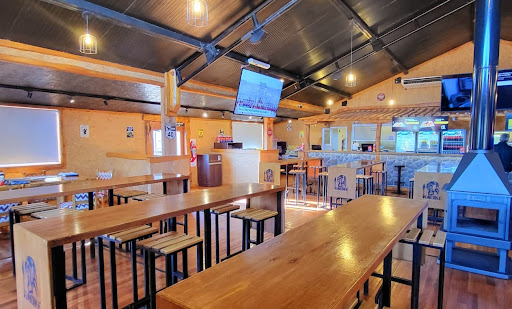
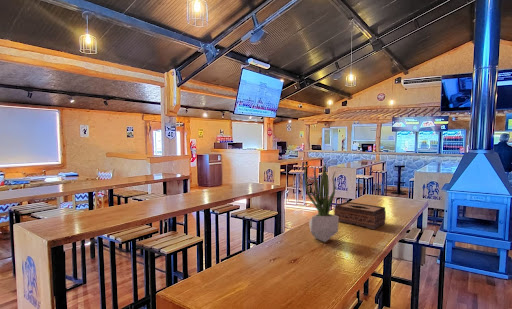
+ tissue box [333,201,387,230]
+ potted plant [303,160,339,243]
